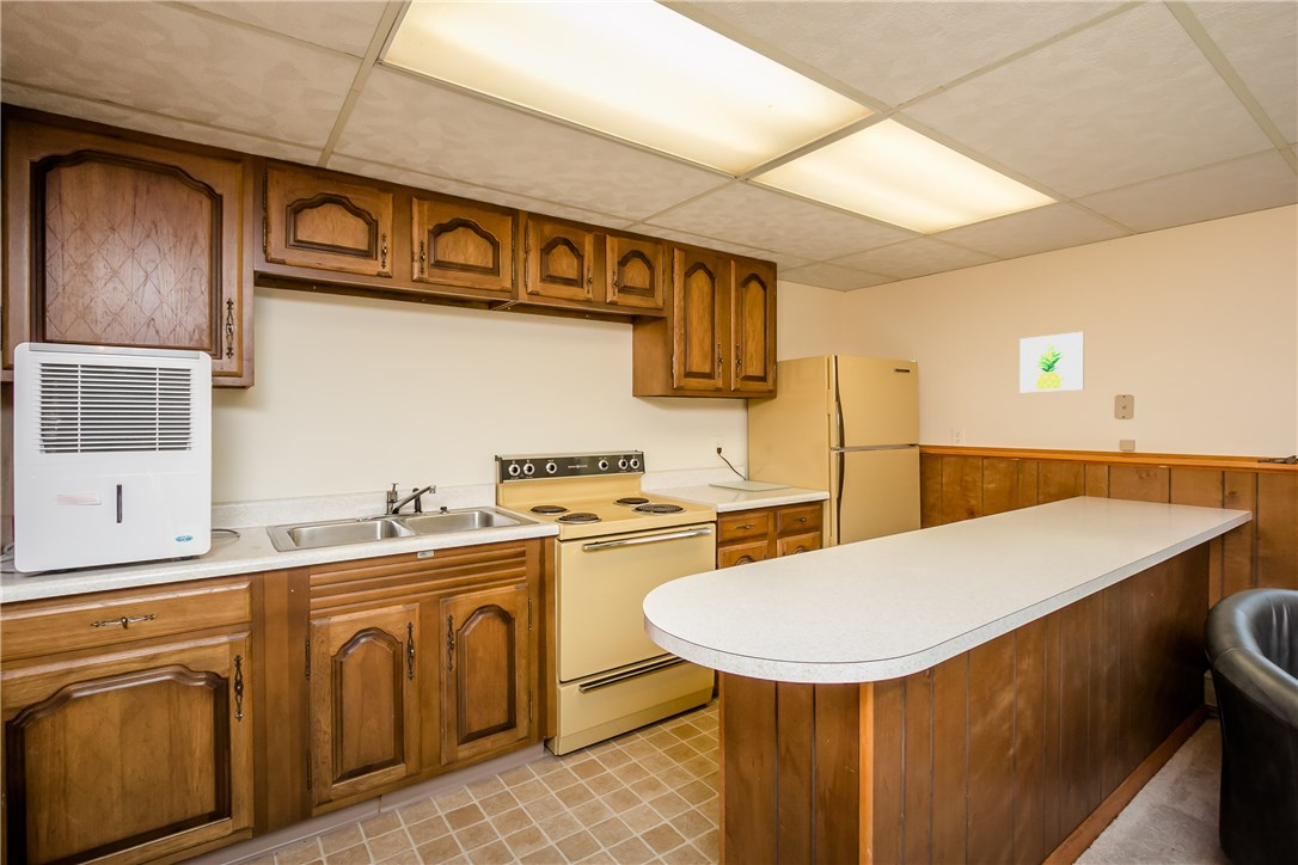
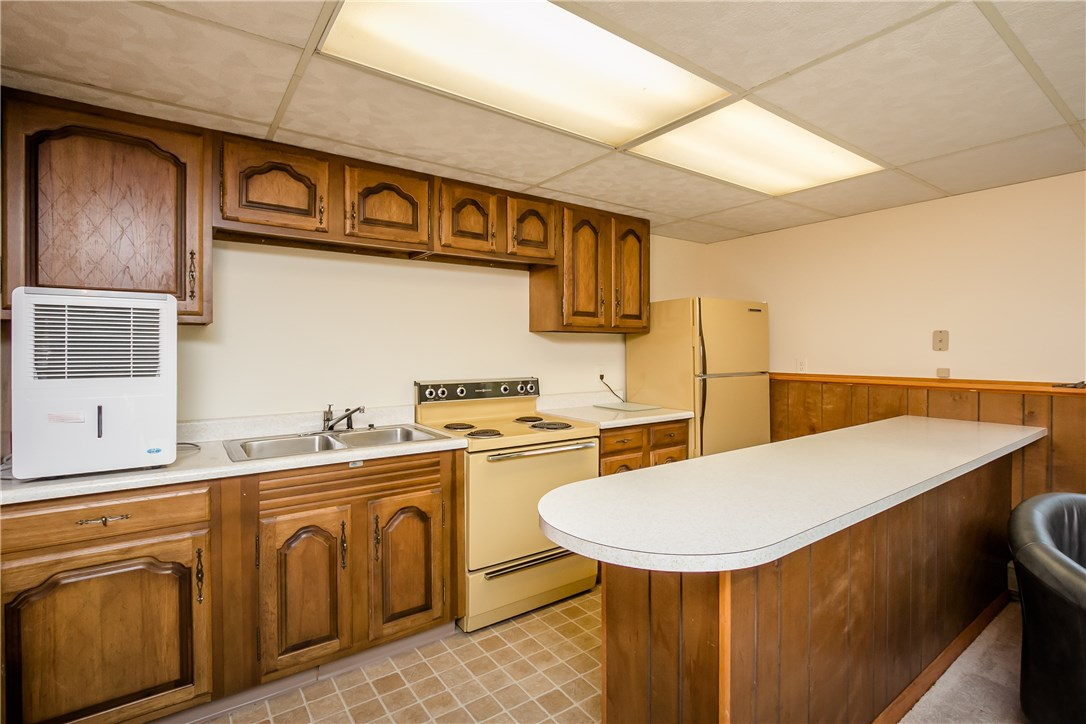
- wall art [1018,331,1085,393]
